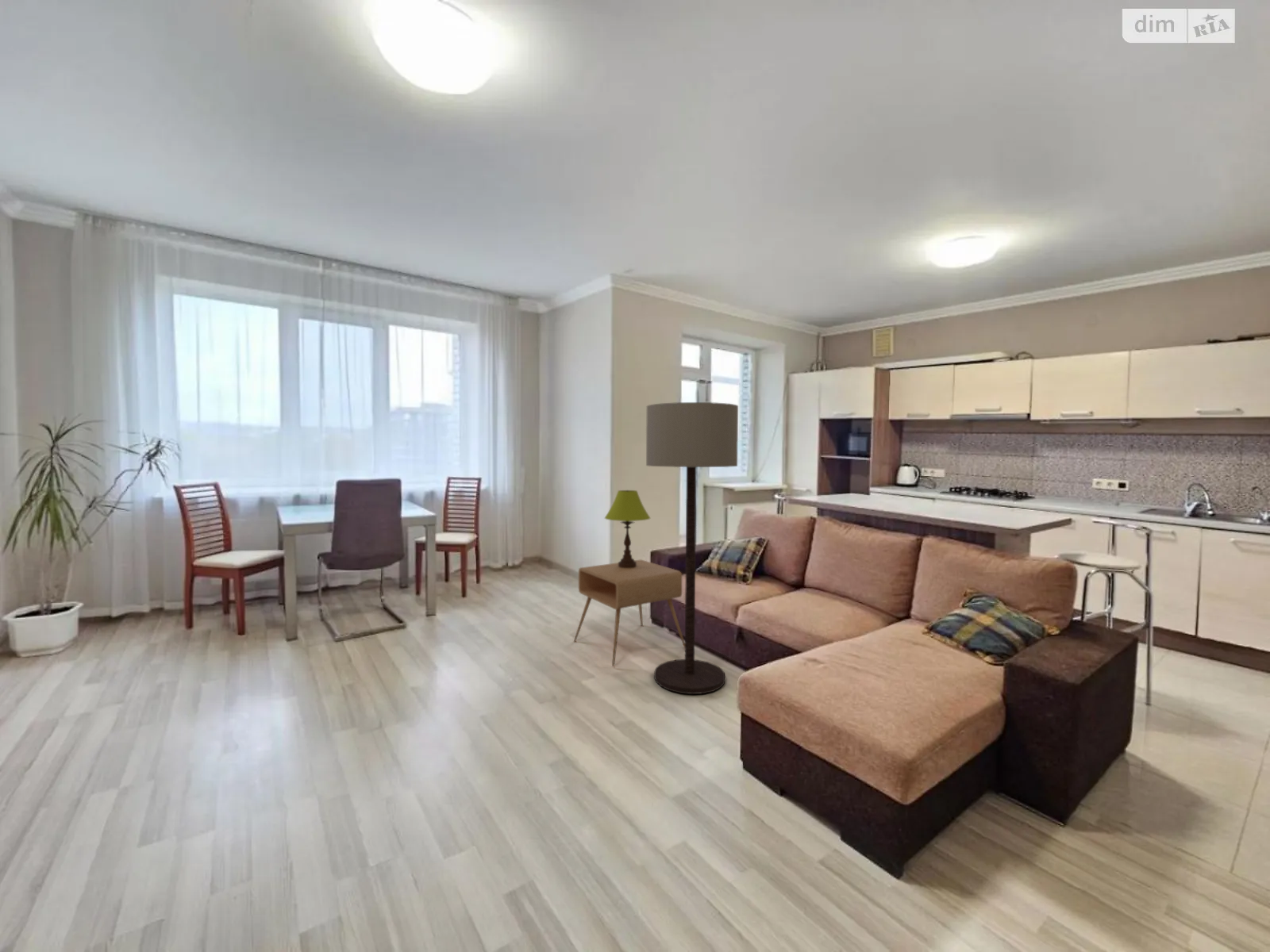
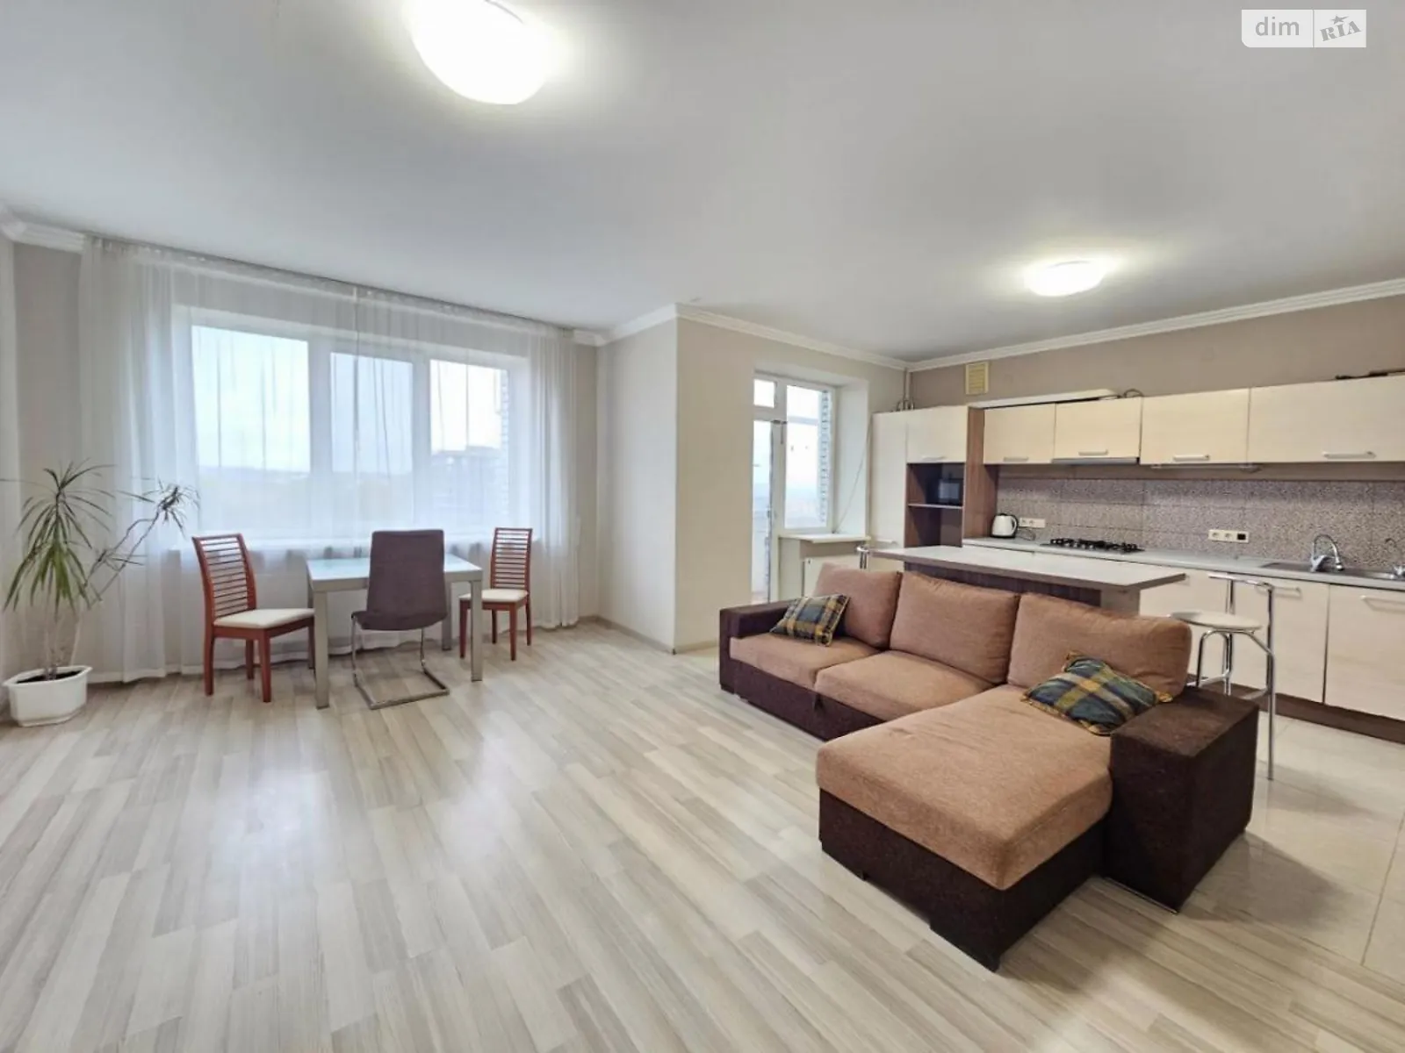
- floor lamp [645,401,739,695]
- table lamp [604,489,651,568]
- side table [573,559,685,667]
